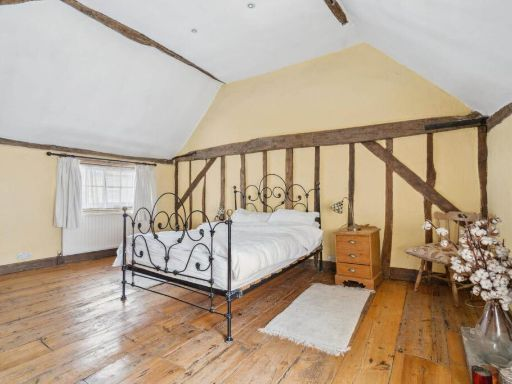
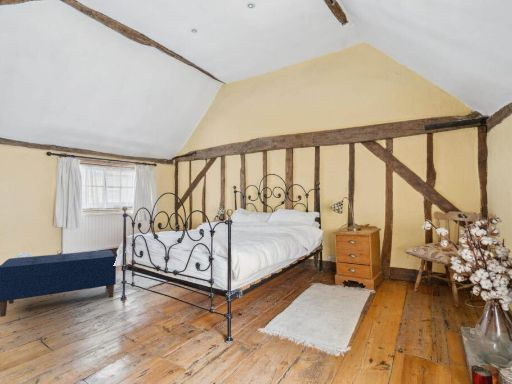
+ bench [0,249,117,318]
